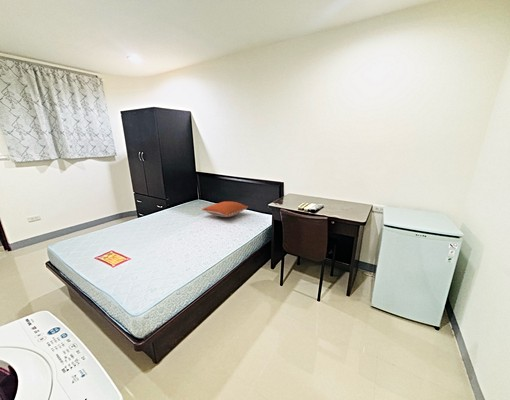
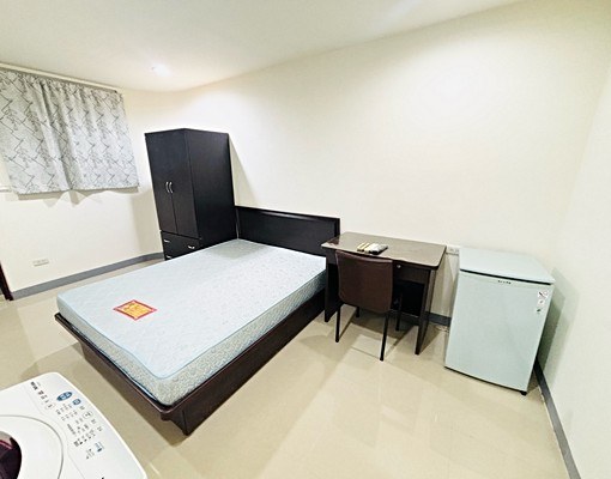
- pillow [201,200,249,218]
